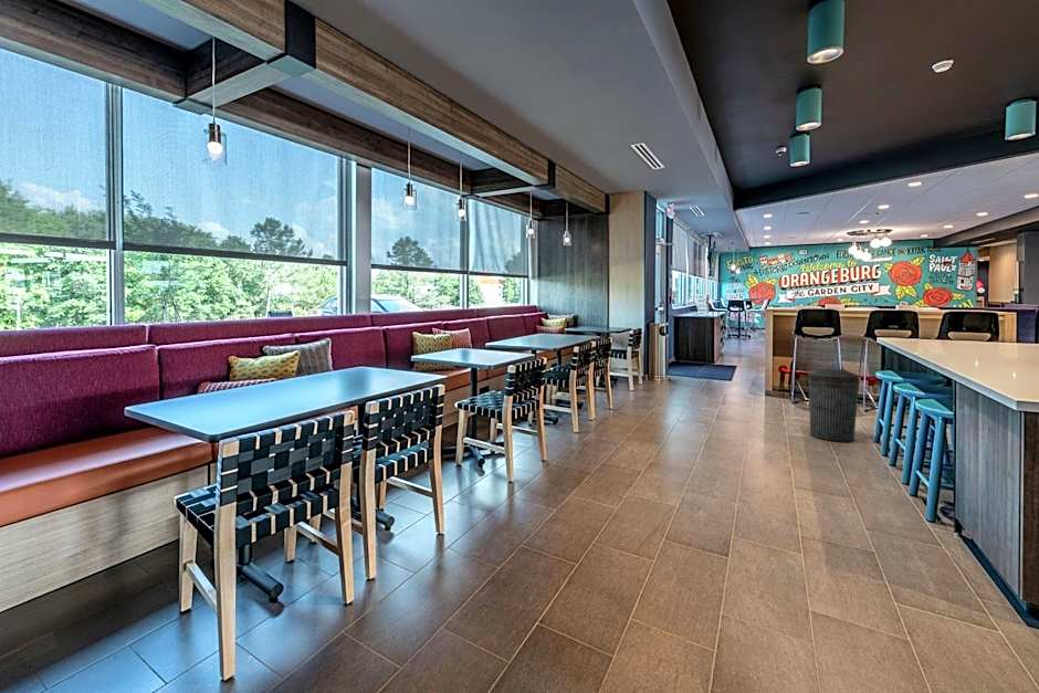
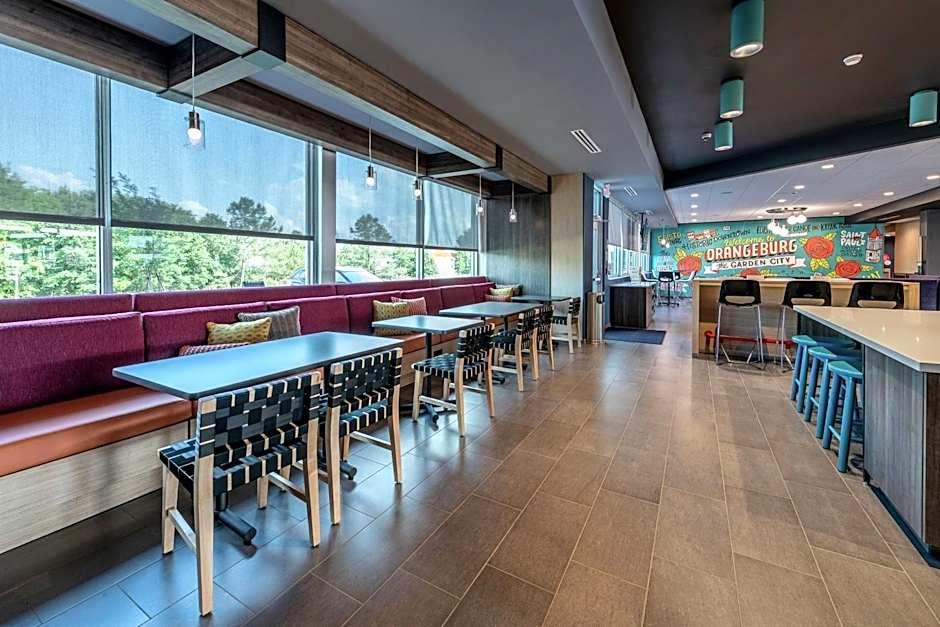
- trash can [807,364,861,442]
